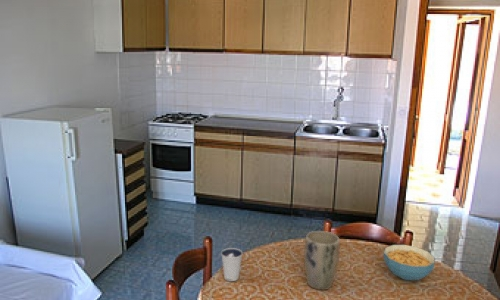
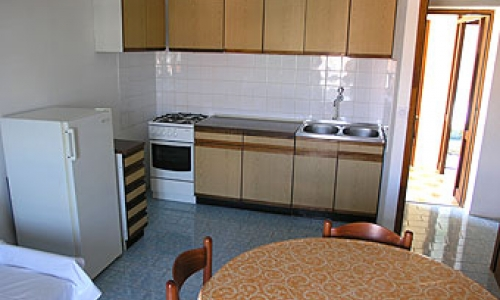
- dixie cup [220,247,244,282]
- cereal bowl [383,244,436,281]
- plant pot [303,230,341,291]
